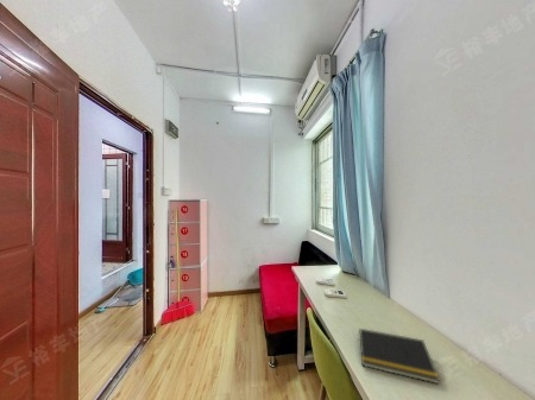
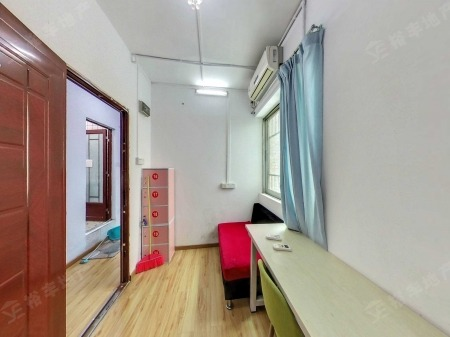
- notepad [357,328,441,386]
